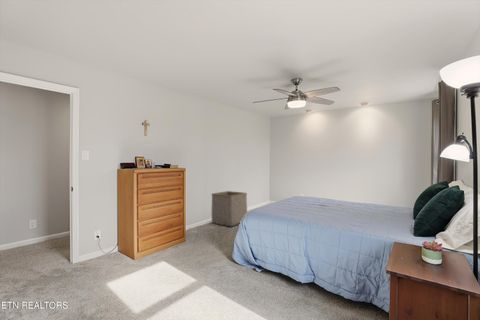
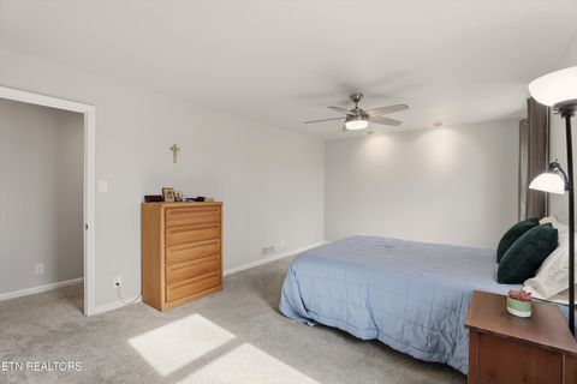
- laundry basket [210,190,248,228]
